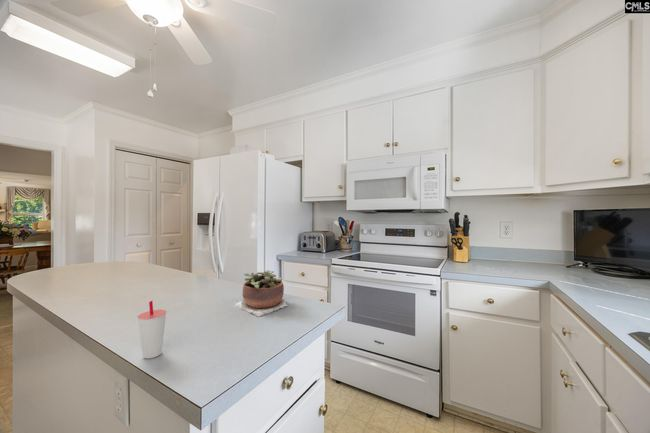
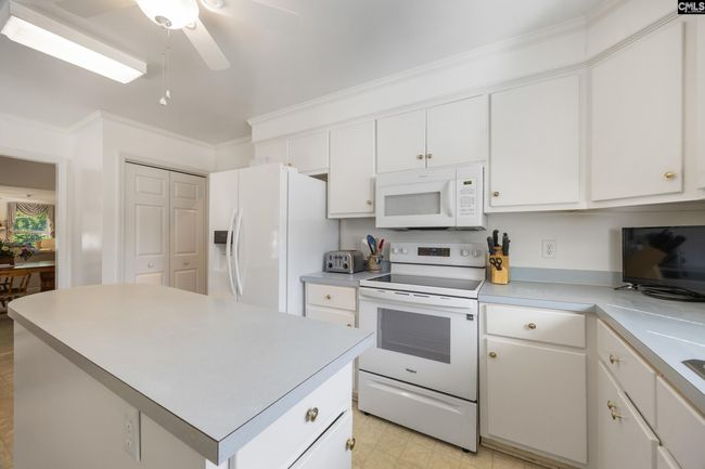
- cup [136,300,168,359]
- succulent plant [234,269,291,318]
